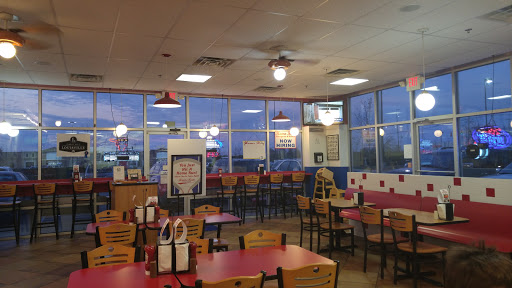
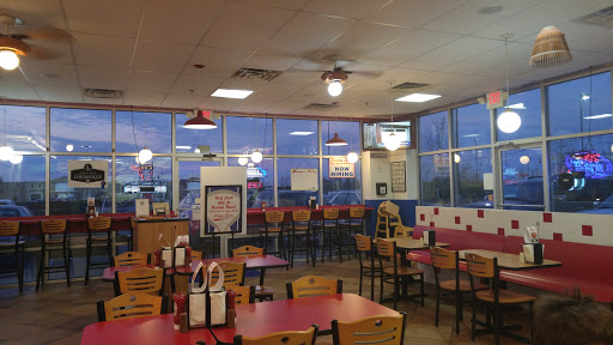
+ lamp shade [528,25,573,69]
